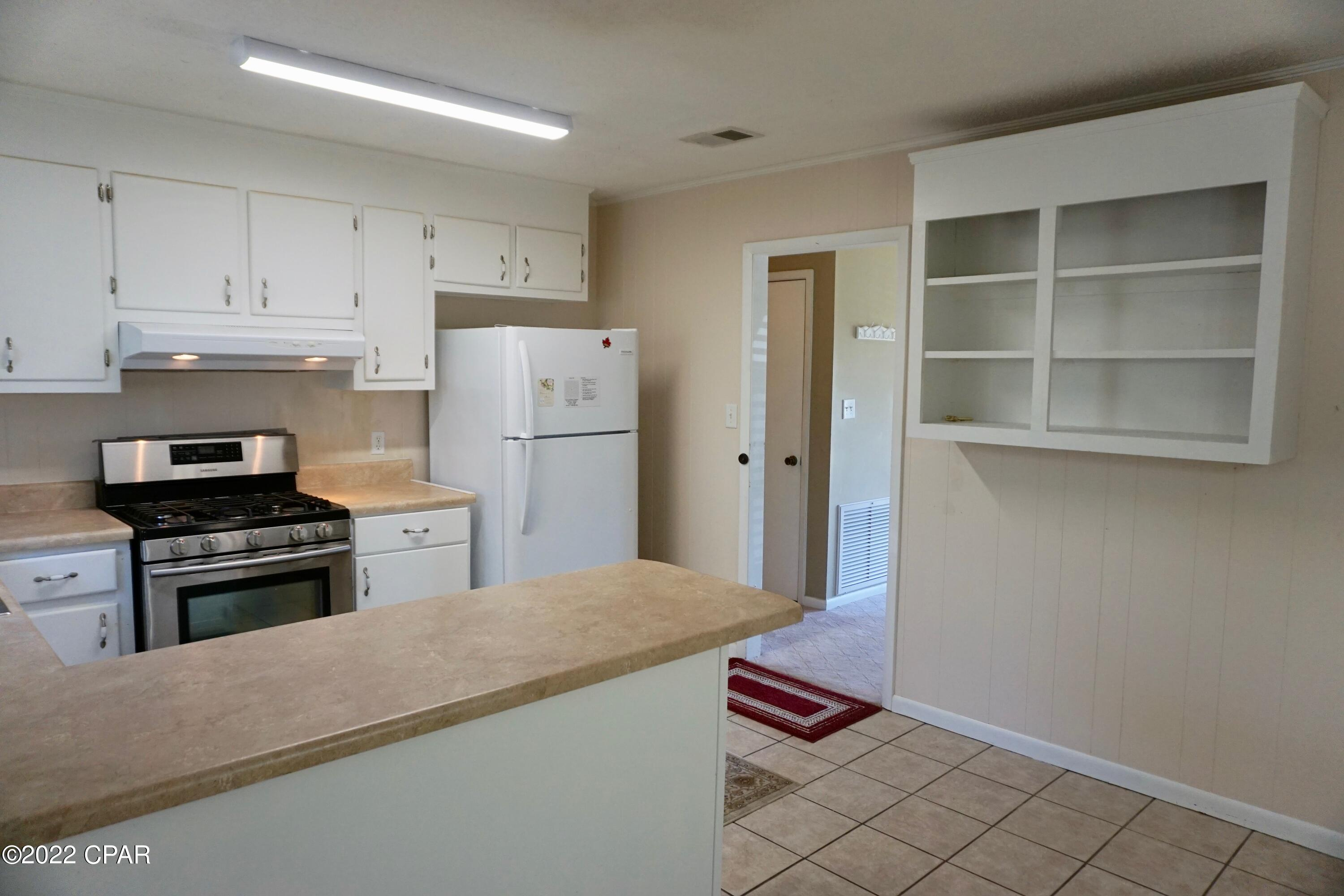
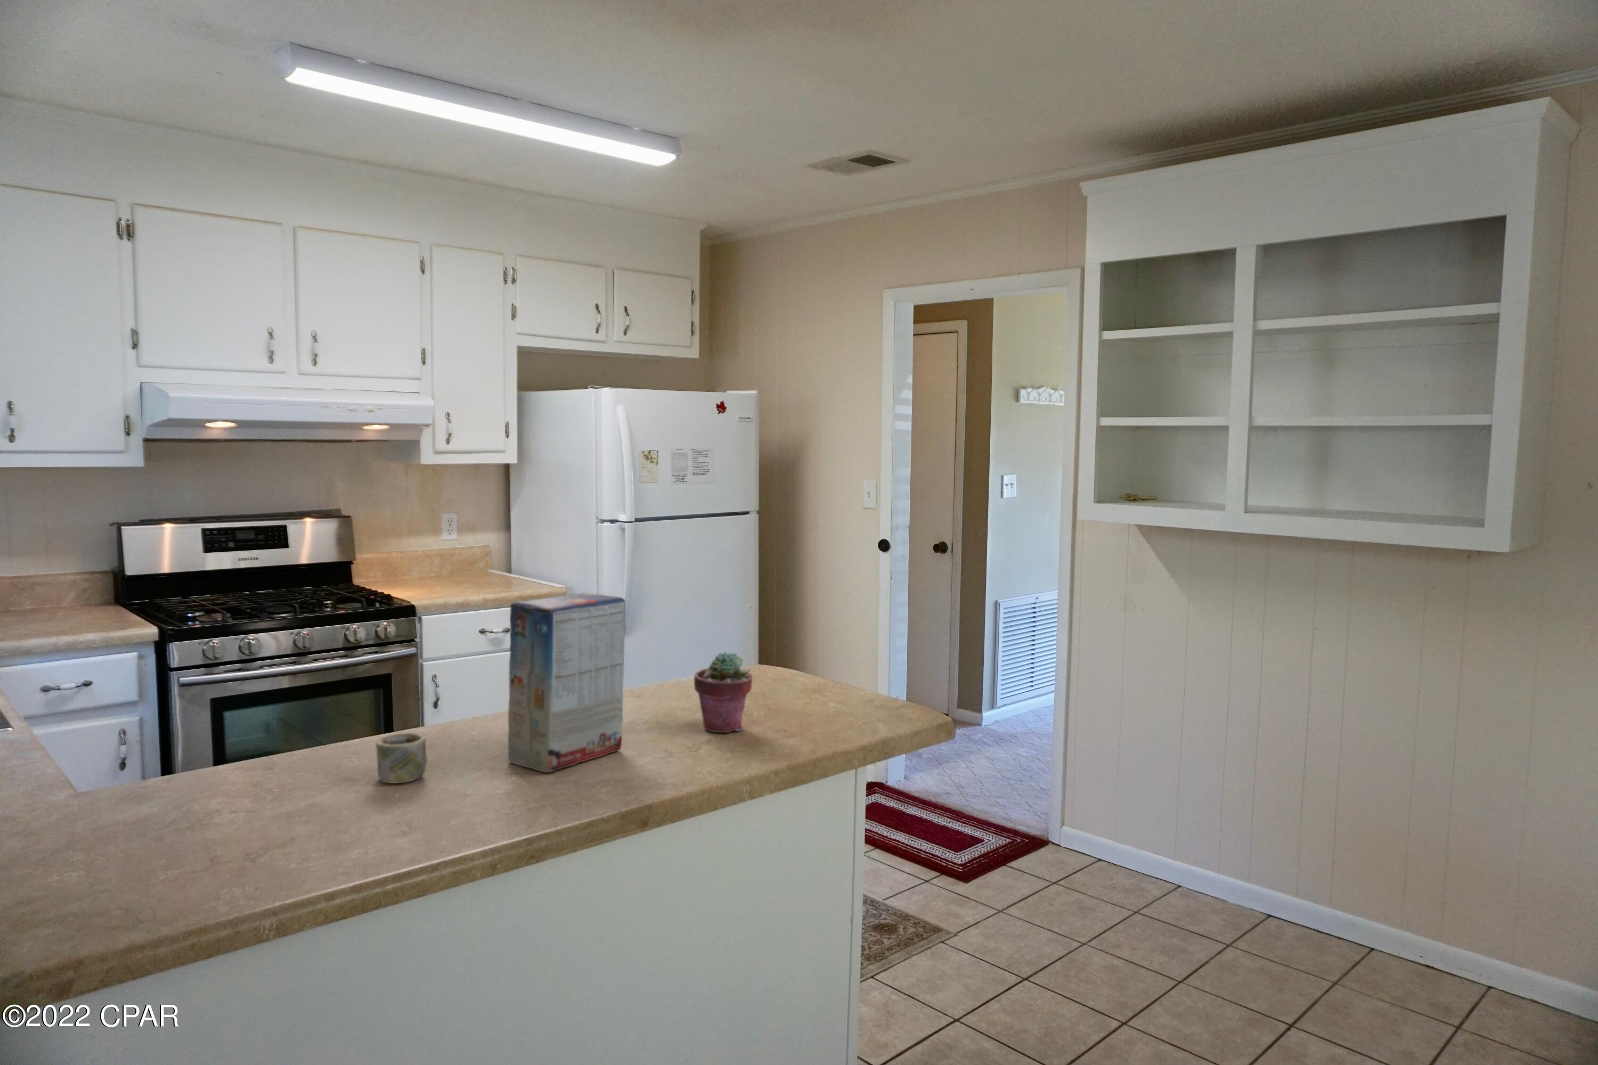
+ potted succulent [693,651,753,733]
+ cereal box [375,592,625,783]
